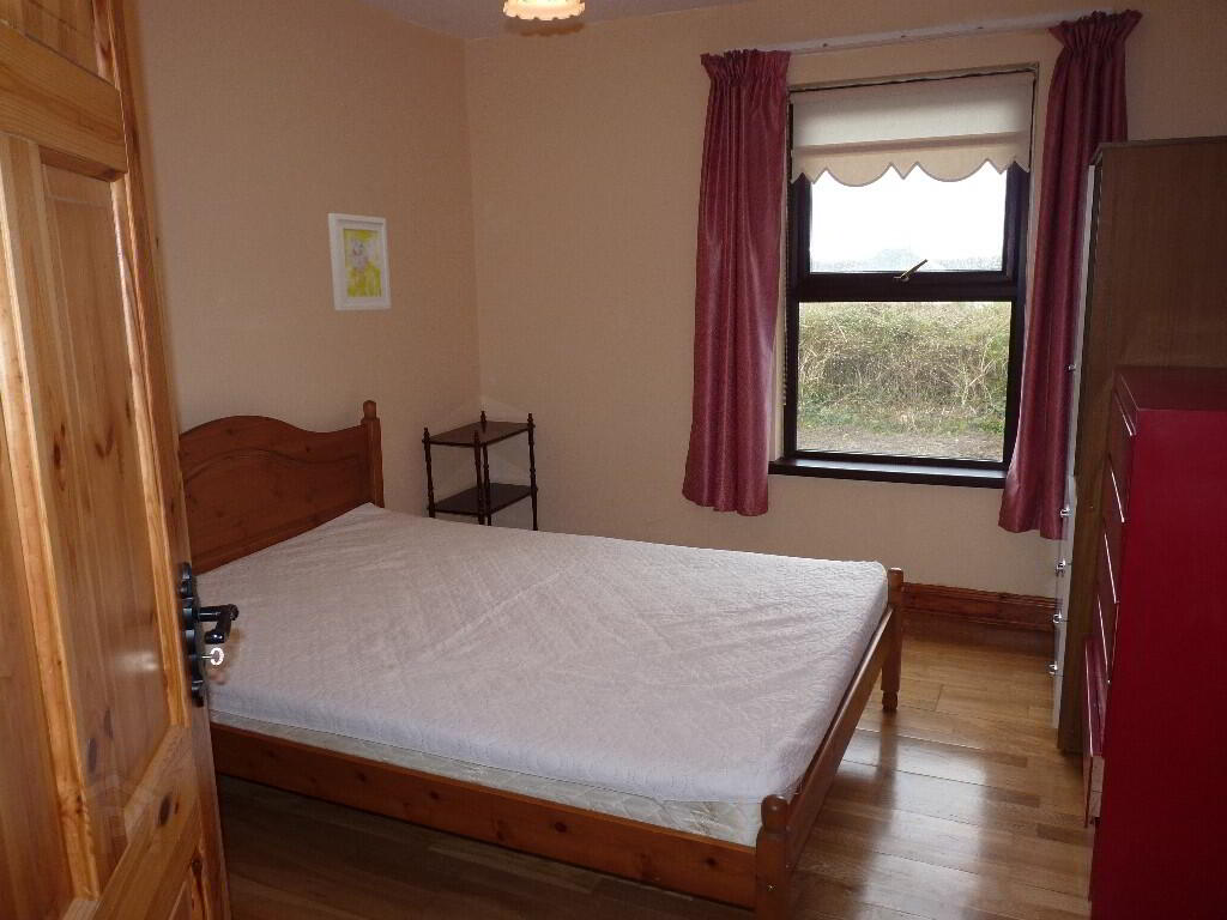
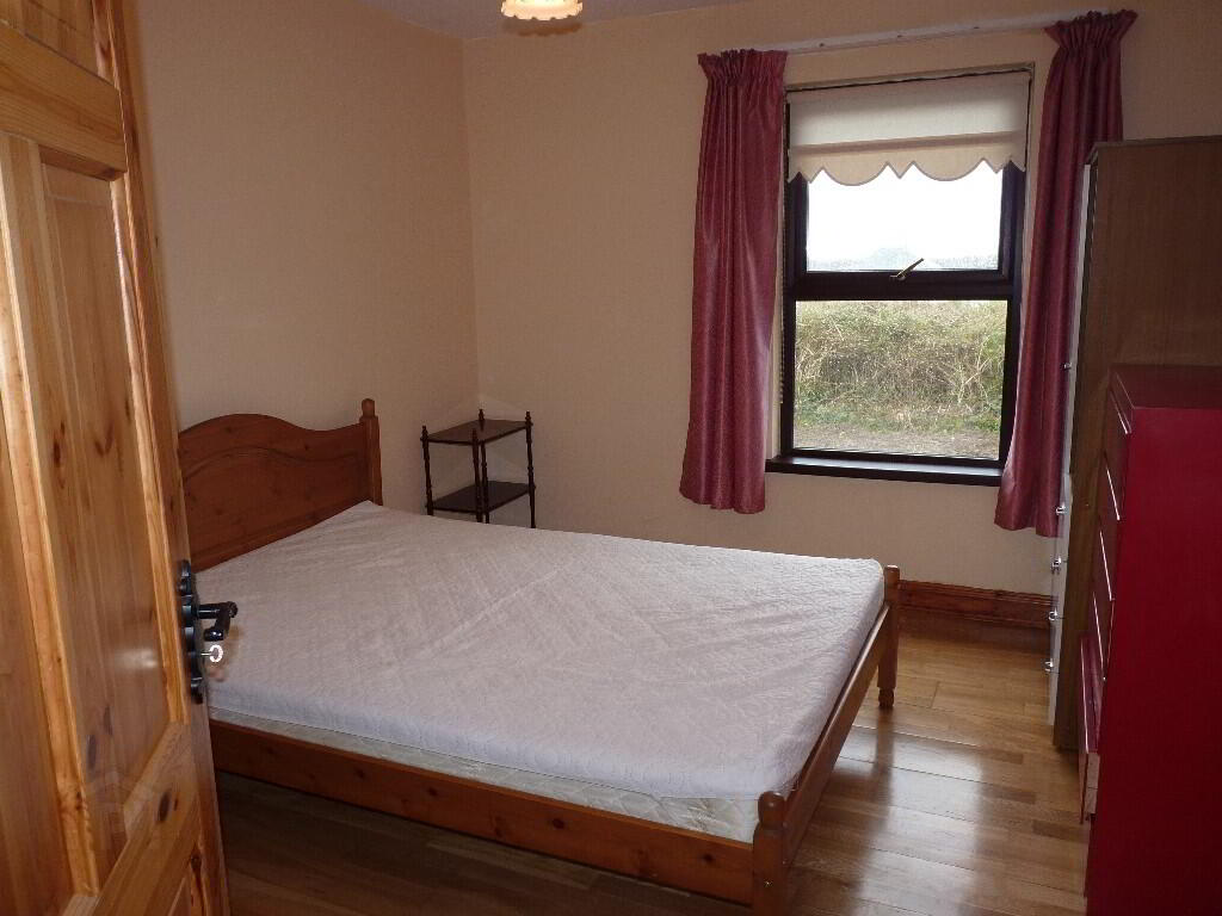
- wall art [327,212,393,313]
